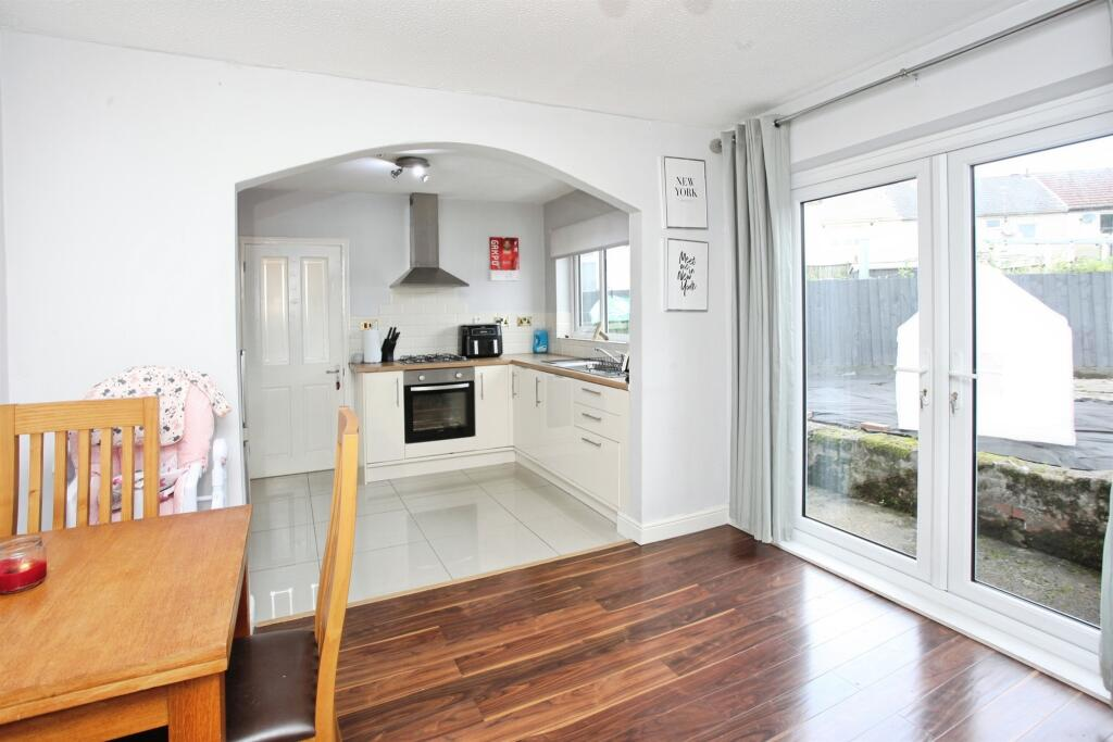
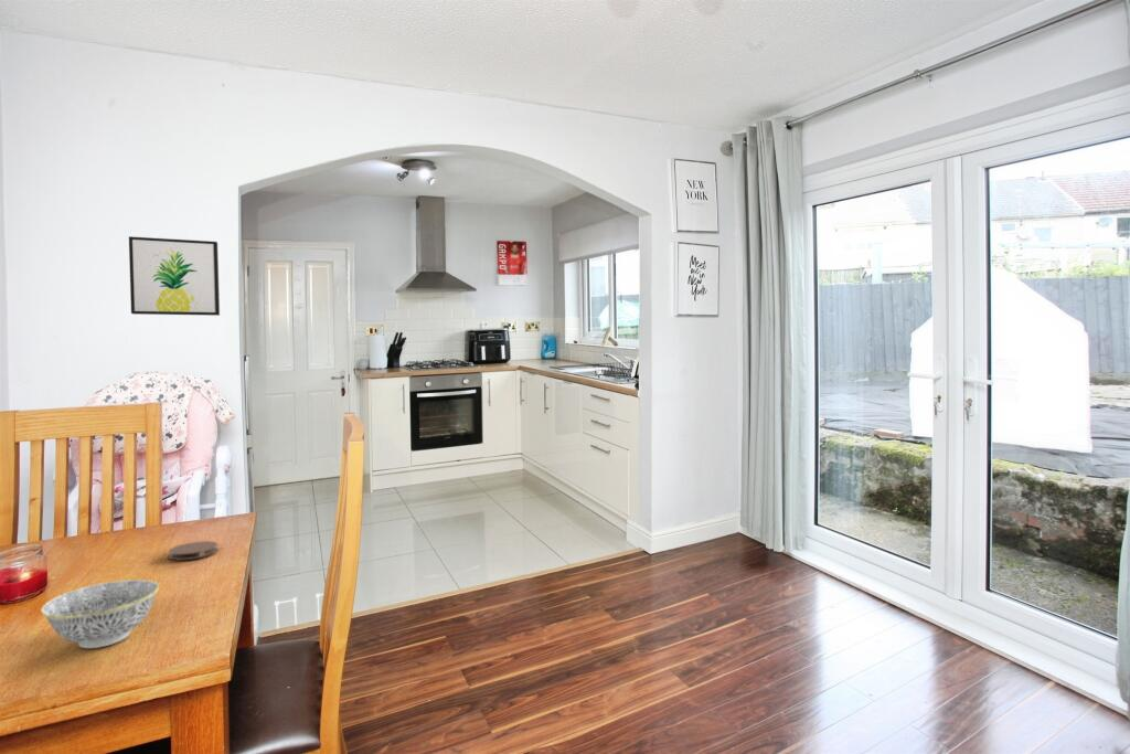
+ wall art [128,235,221,317]
+ coaster [167,540,220,561]
+ bowl [40,578,160,649]
